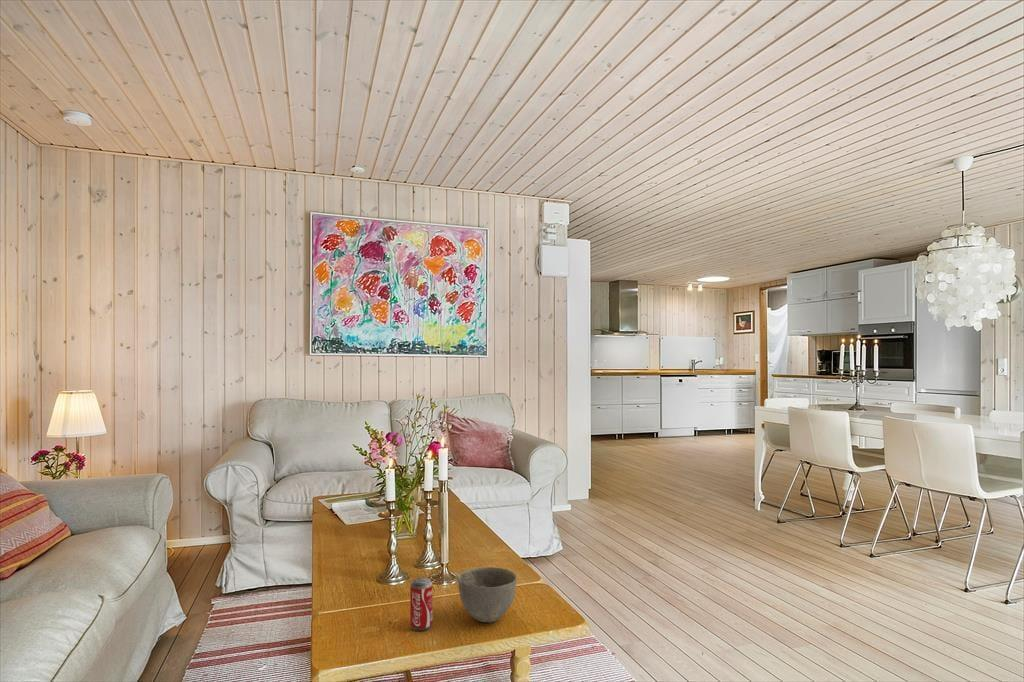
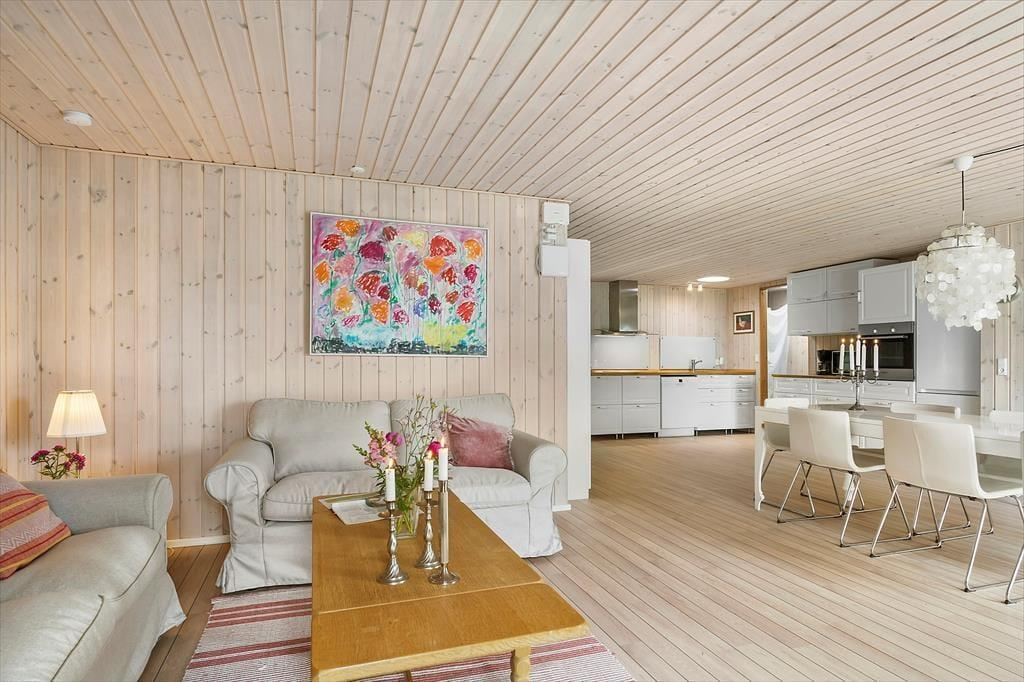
- bowl [457,566,518,624]
- beverage can [409,576,434,632]
